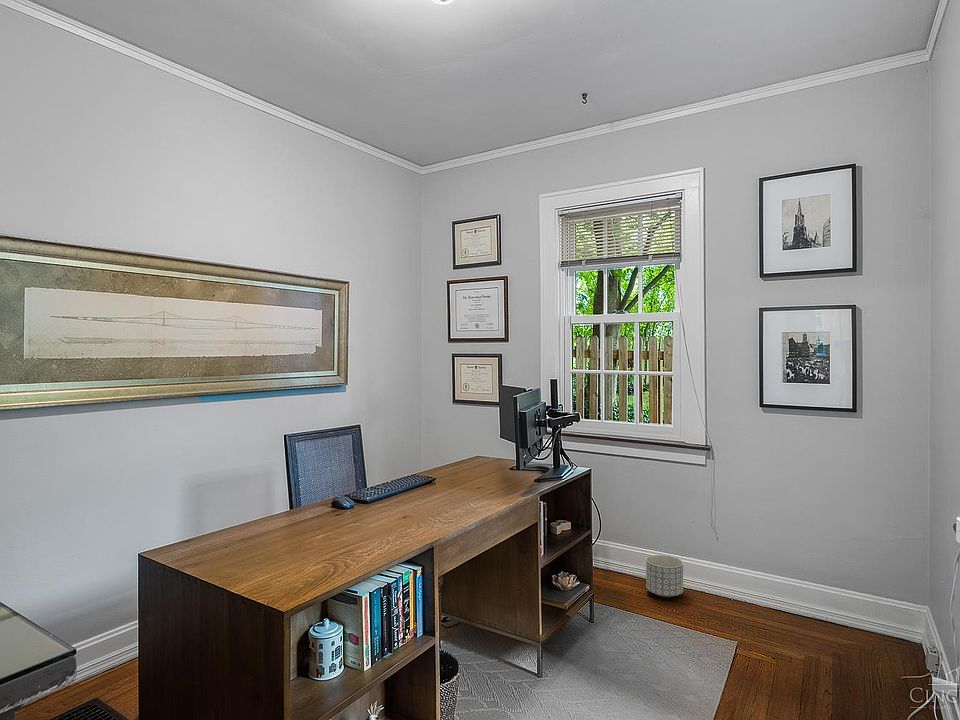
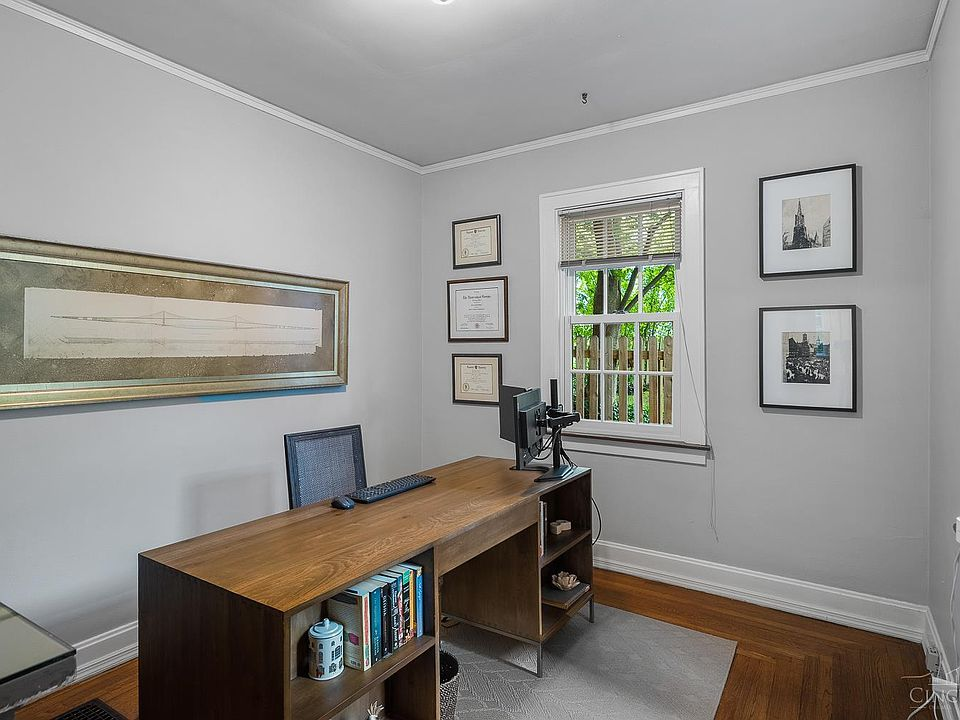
- planter [645,554,684,598]
